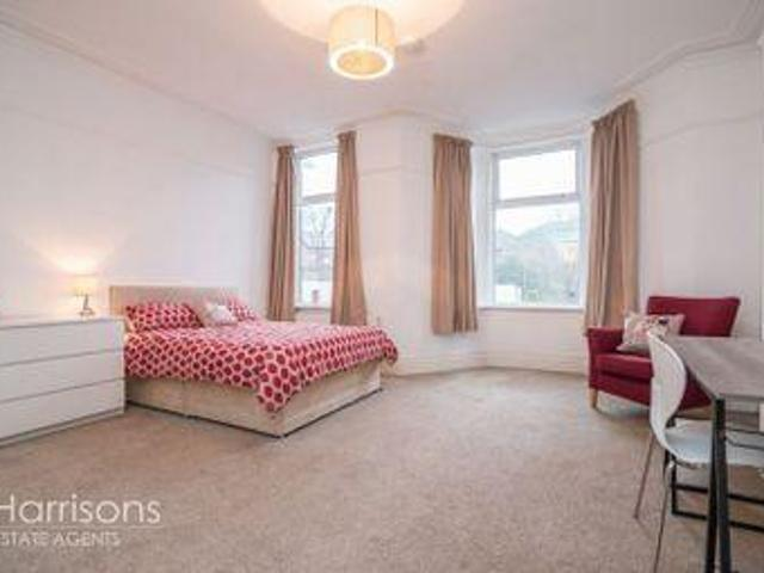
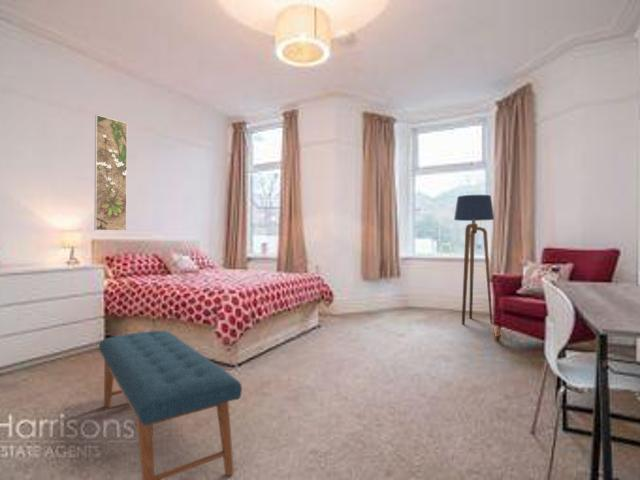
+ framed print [93,114,128,232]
+ floor lamp [453,194,495,325]
+ bench [98,329,243,480]
